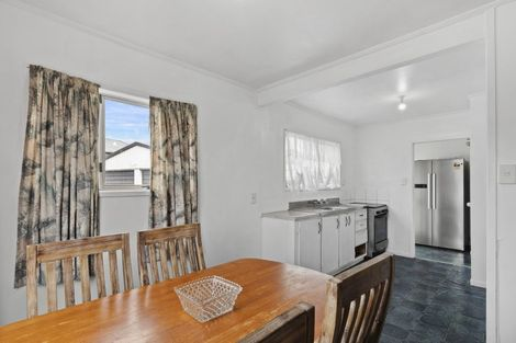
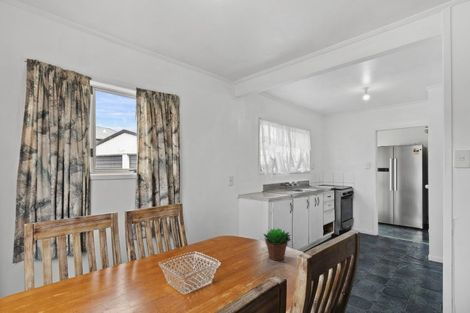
+ succulent plant [263,227,292,261]
